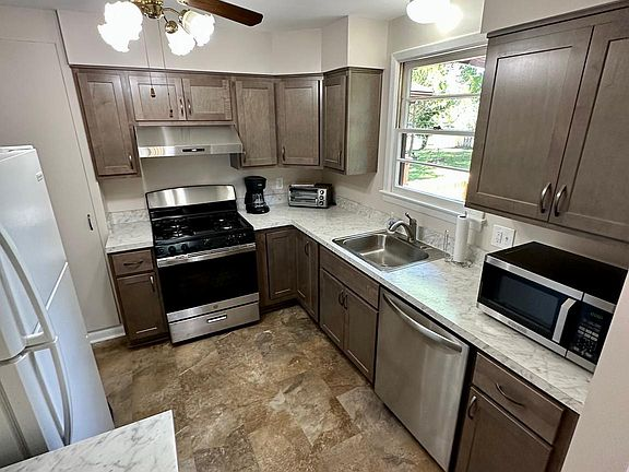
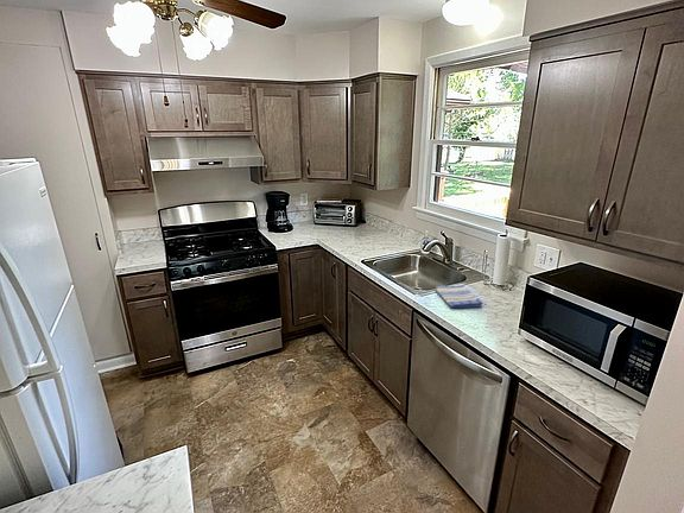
+ dish towel [435,284,483,309]
